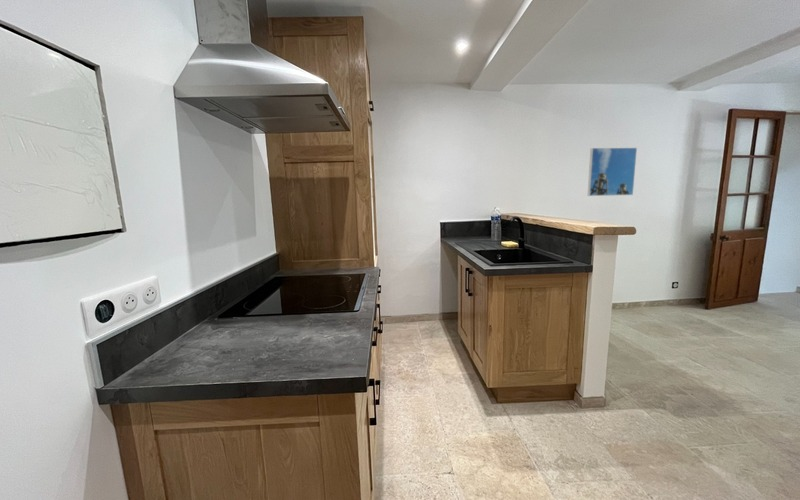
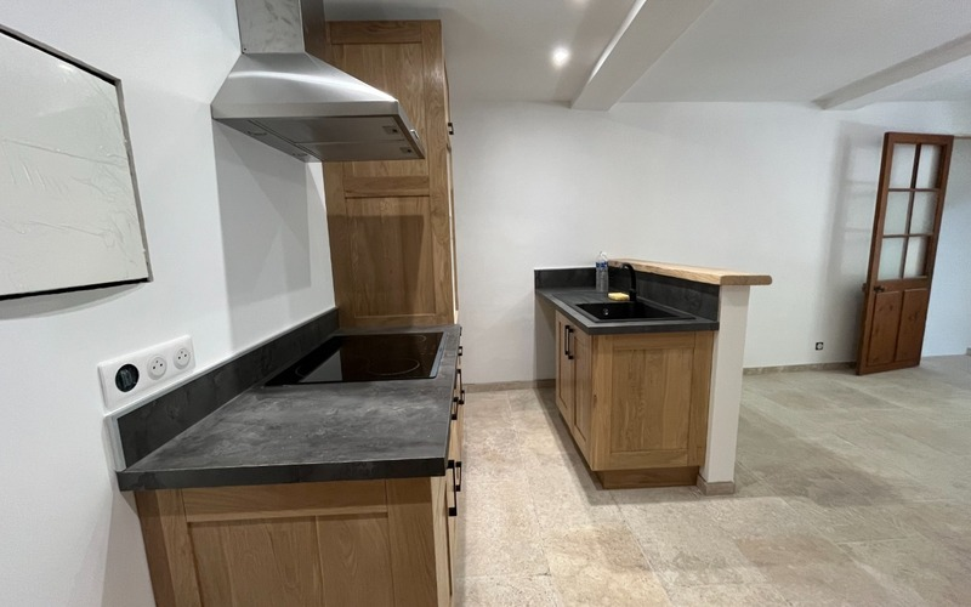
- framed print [586,147,638,197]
